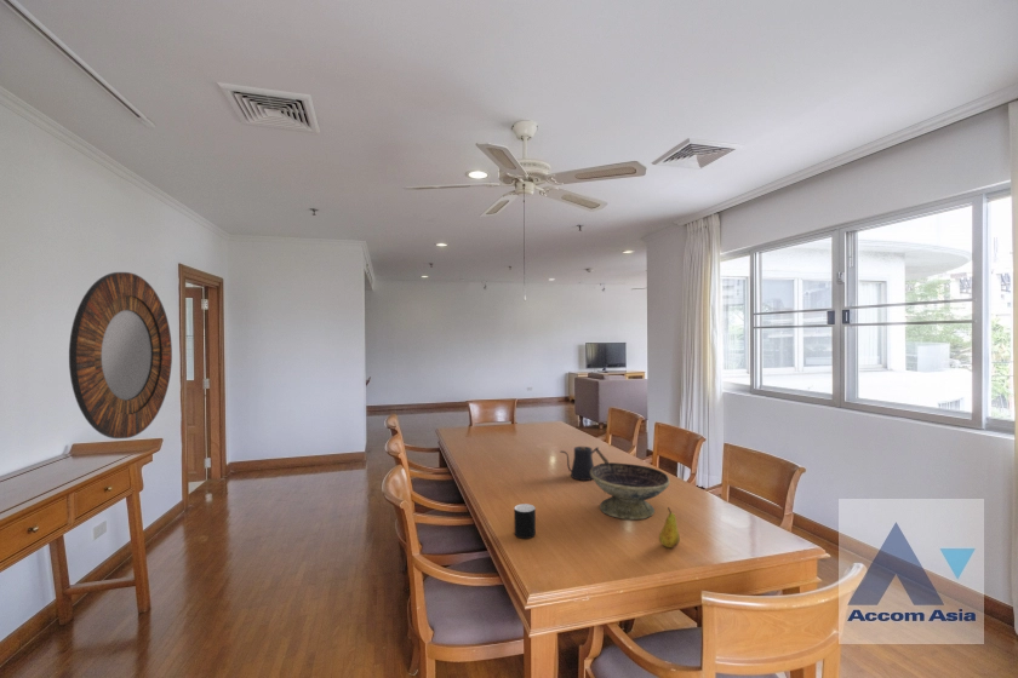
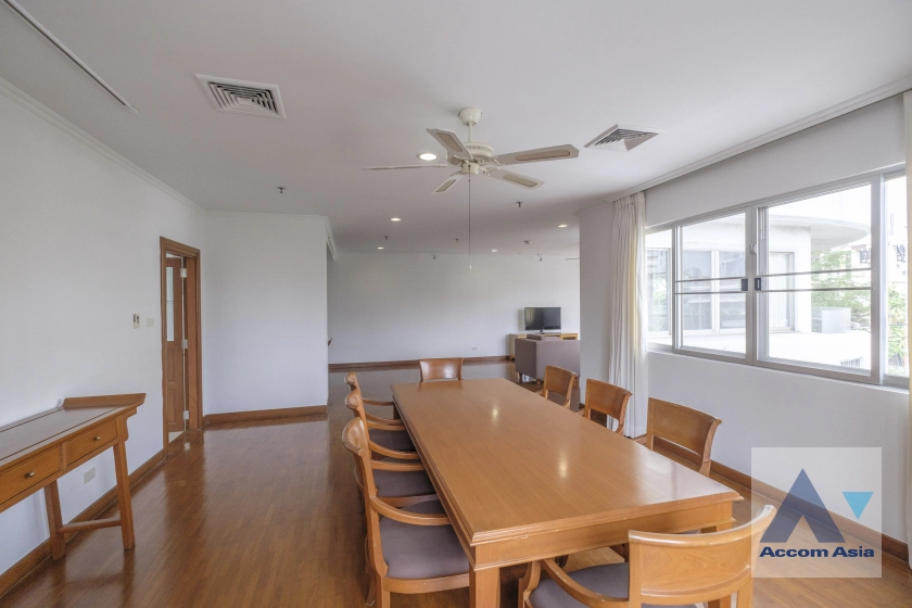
- fruit [658,506,681,548]
- kettle [559,446,610,482]
- decorative bowl [590,461,671,521]
- cup [513,502,537,540]
- home mirror [68,271,173,439]
